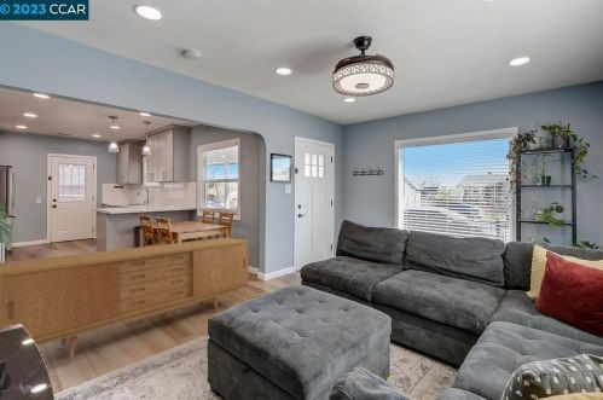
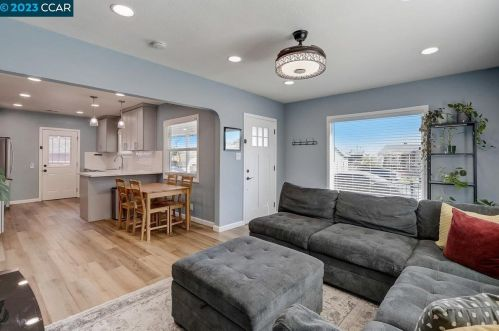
- sideboard [0,237,250,363]
